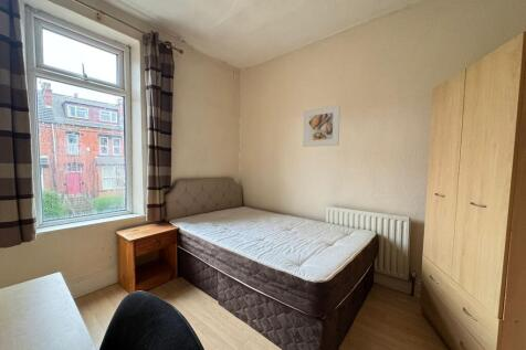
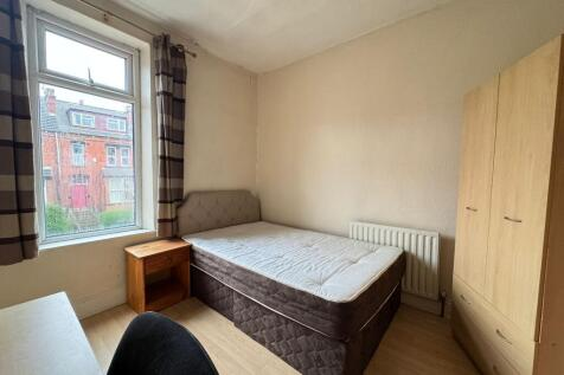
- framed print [302,104,341,148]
